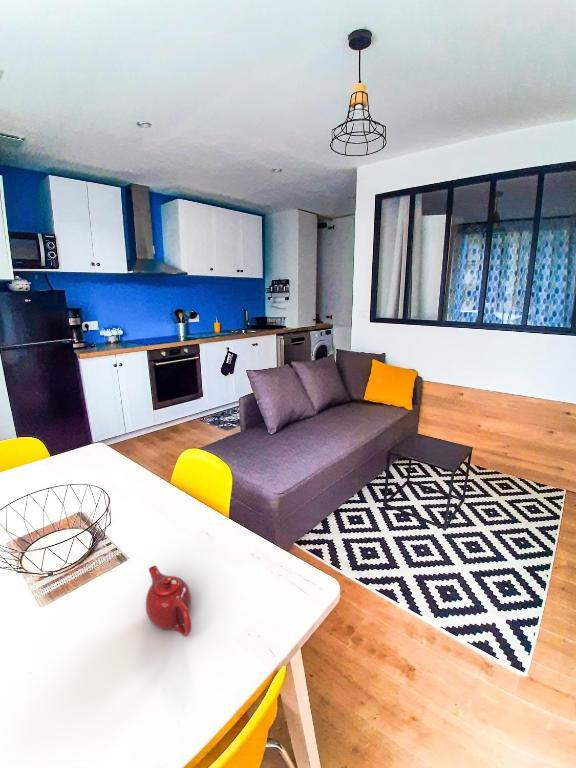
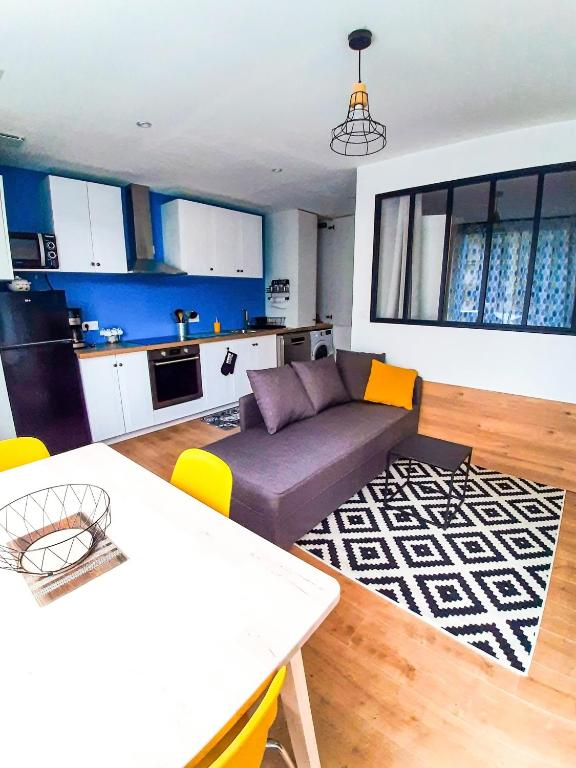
- teapot [145,565,192,638]
